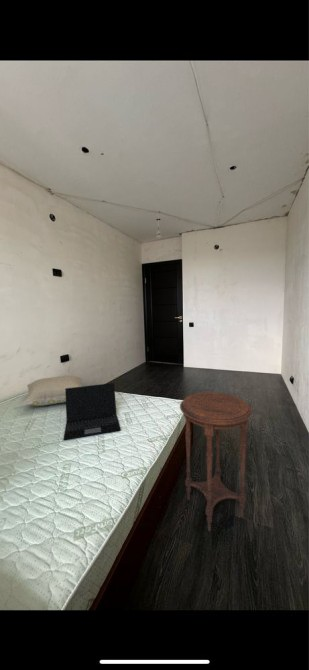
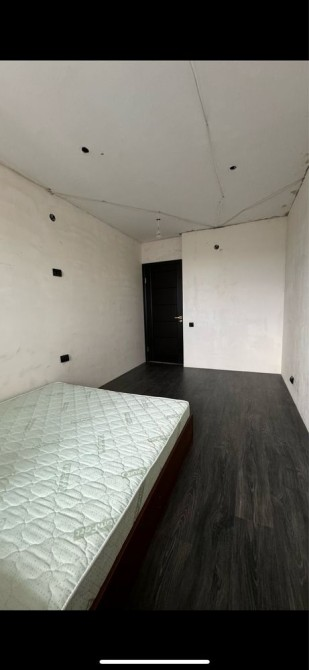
- laptop [62,382,122,441]
- side table [179,391,253,532]
- pillow [19,374,83,407]
